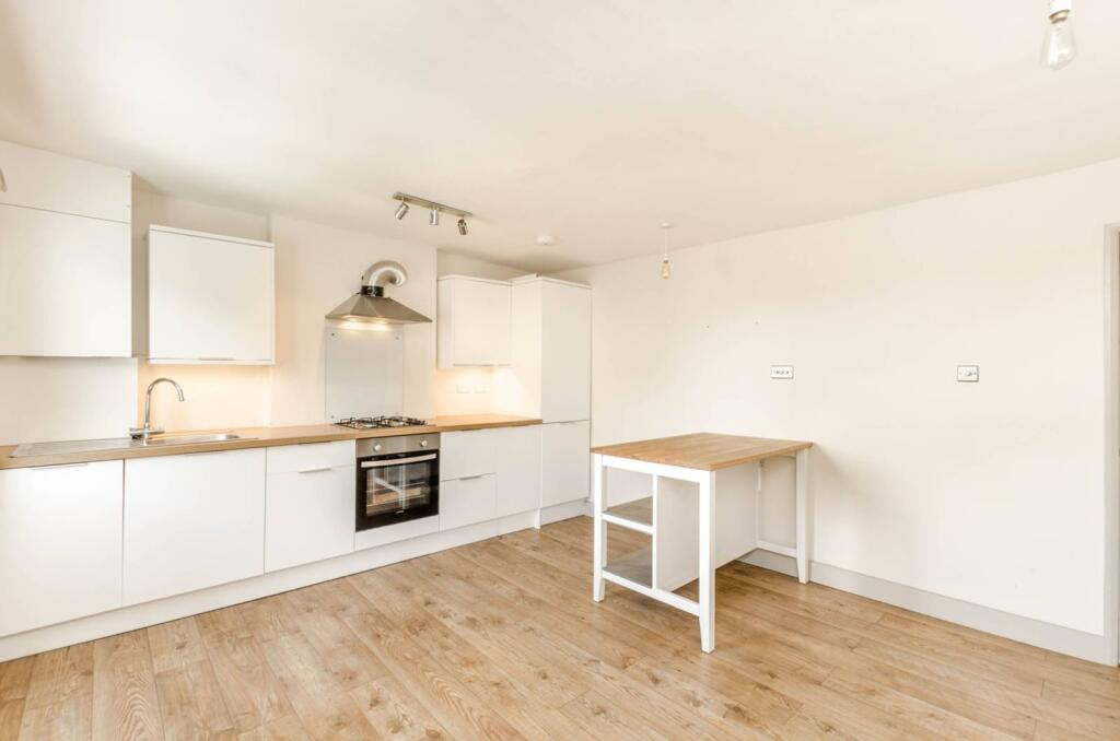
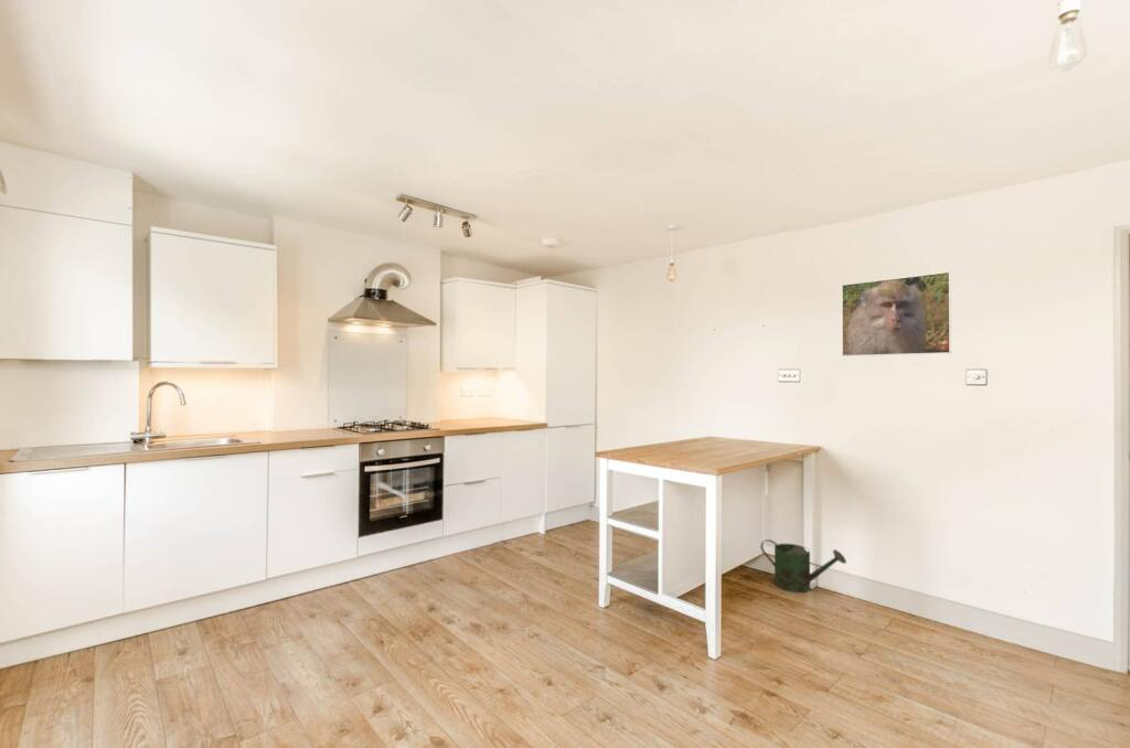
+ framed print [841,270,952,357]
+ watering can [759,538,848,594]
